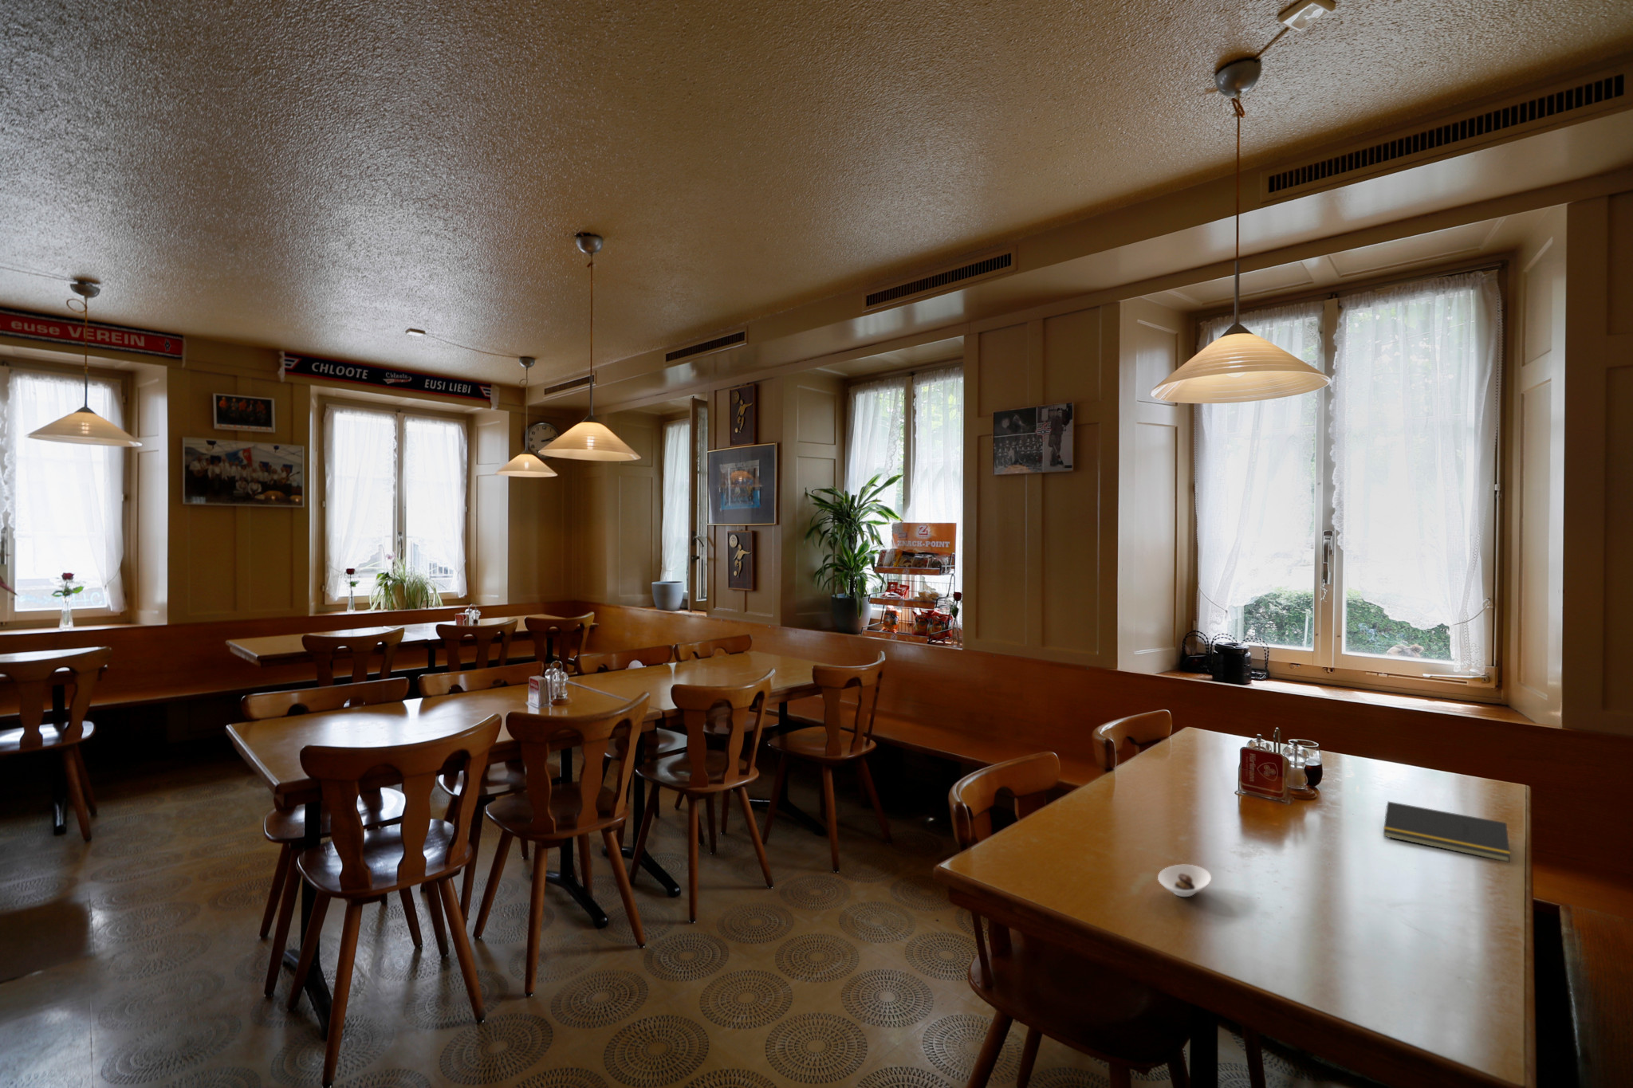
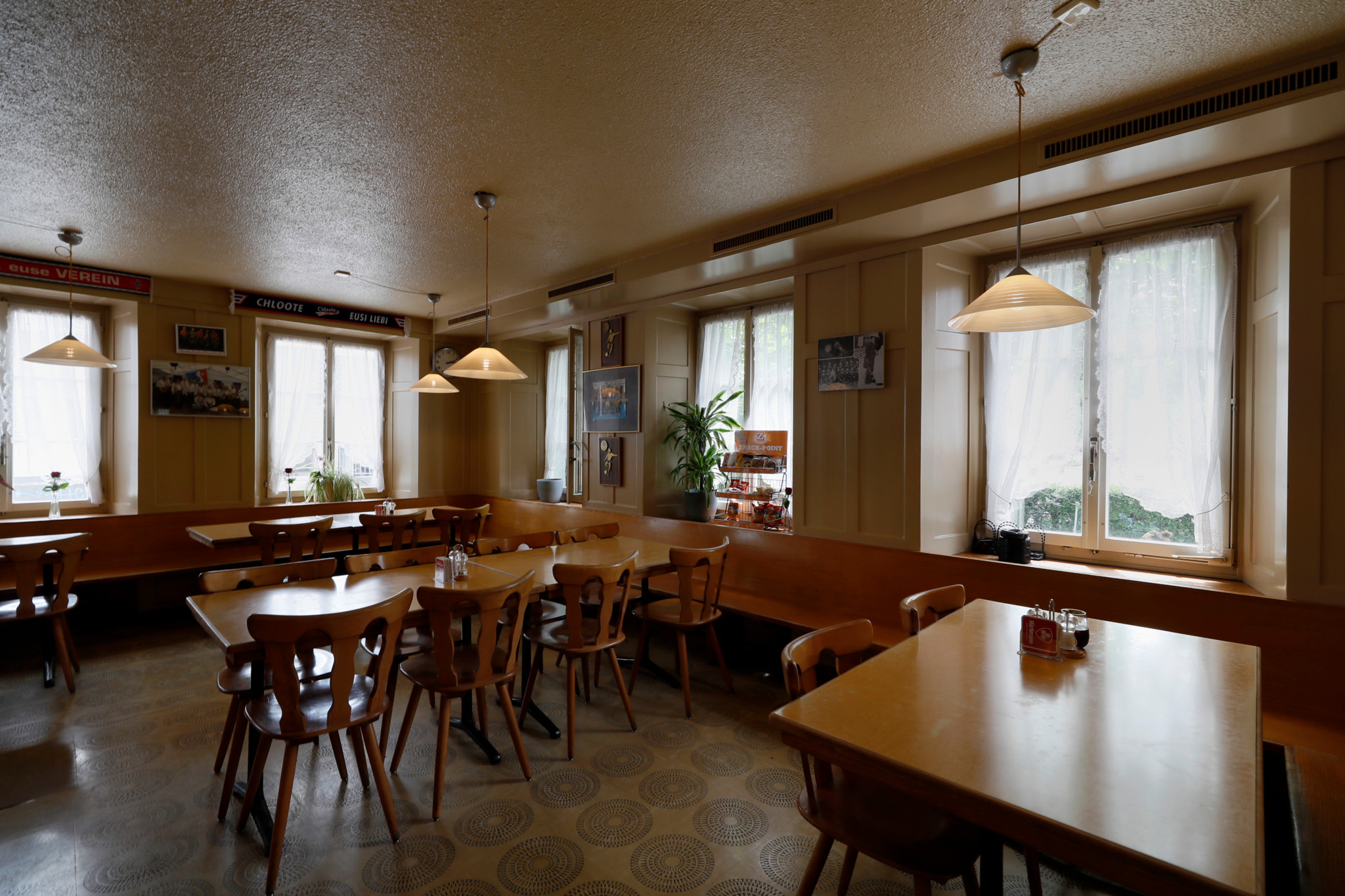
- notepad [1383,800,1512,863]
- saucer [1157,865,1212,897]
